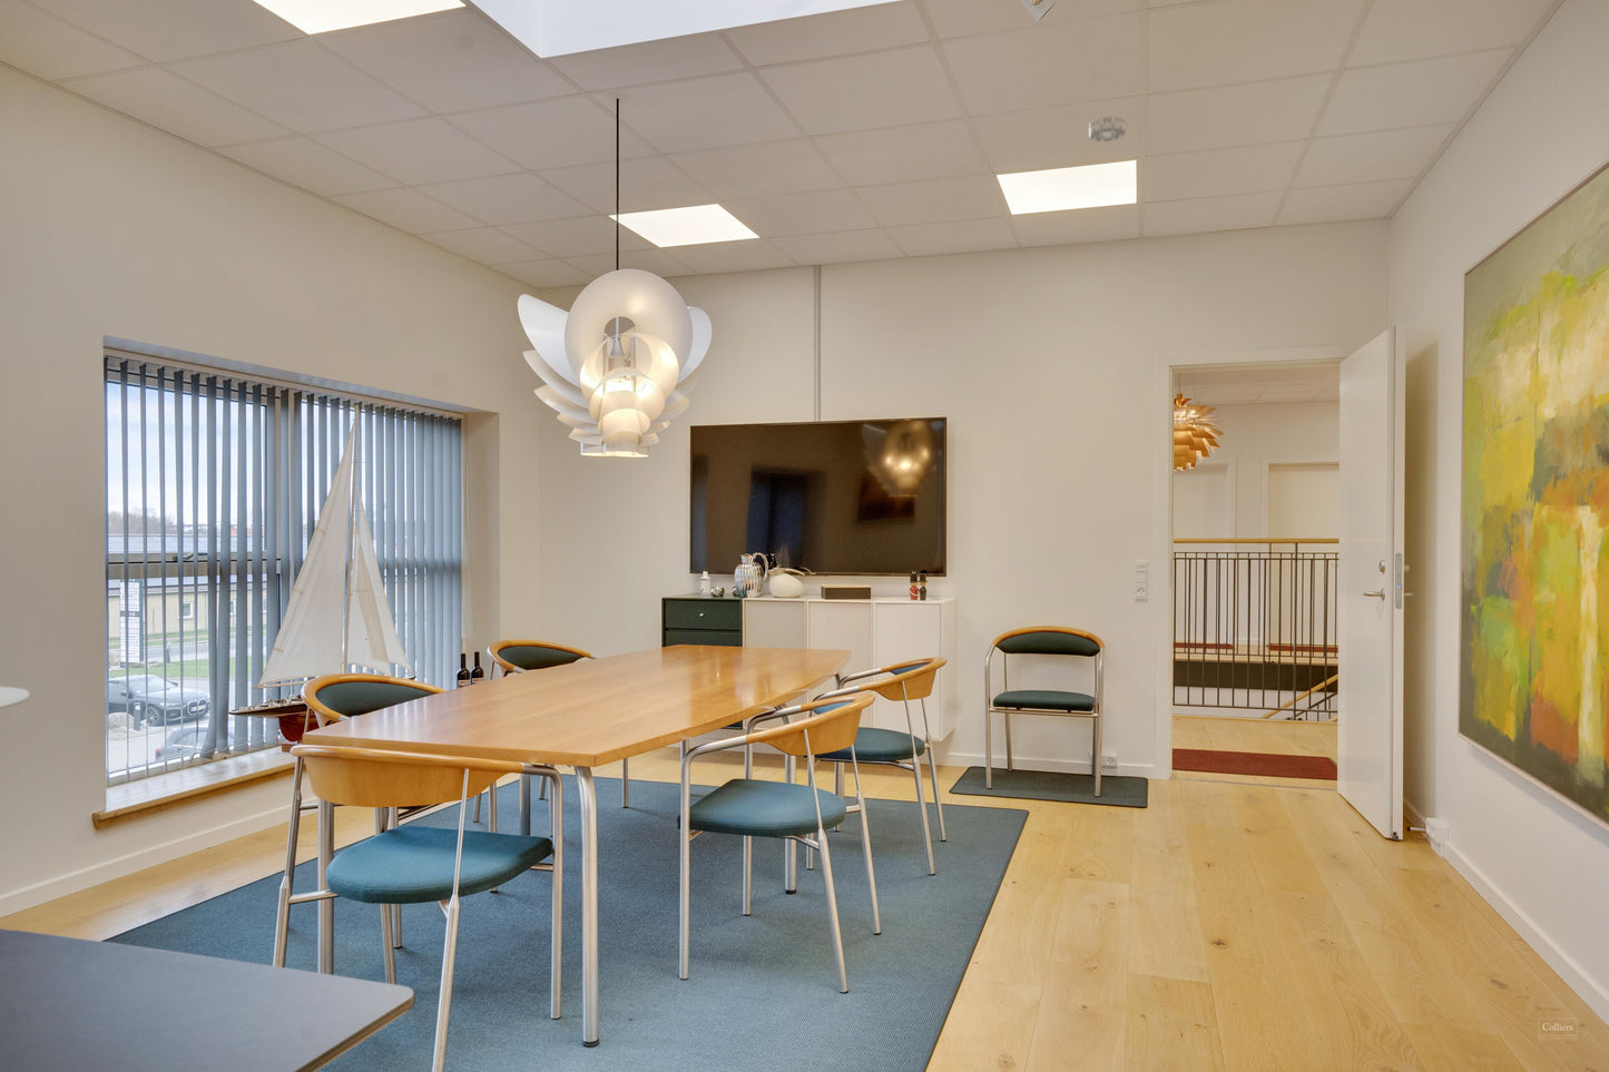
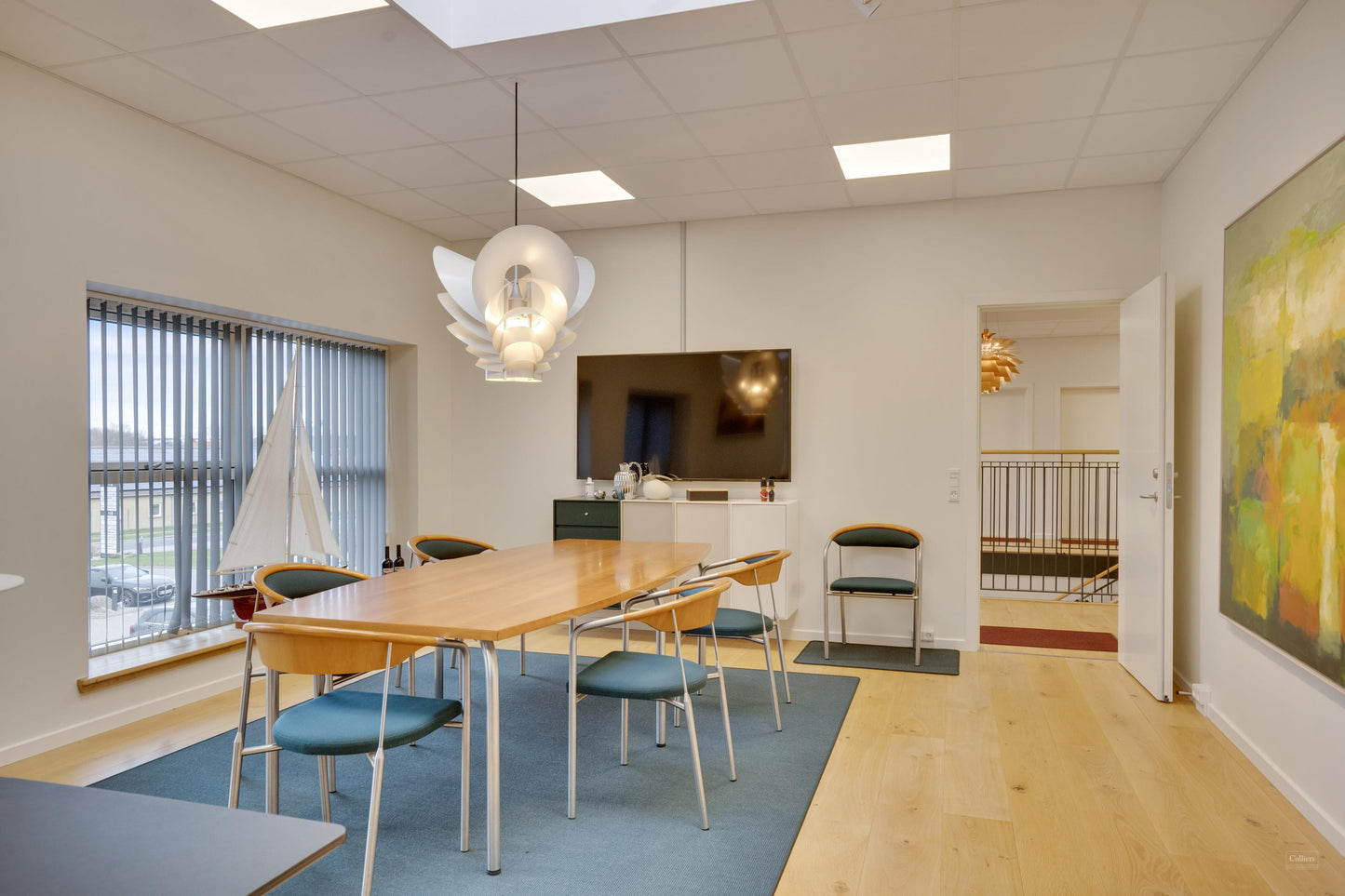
- smoke detector [1087,115,1127,144]
